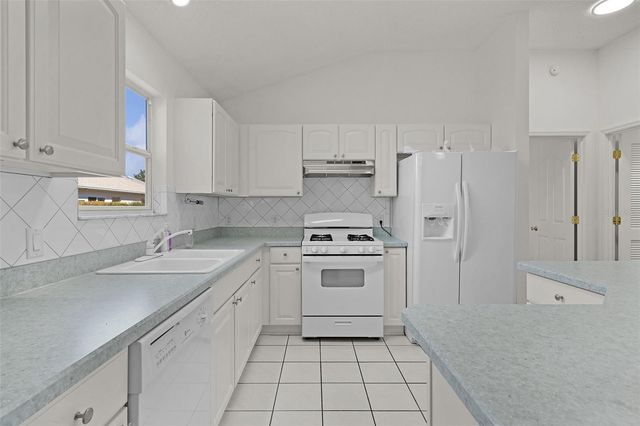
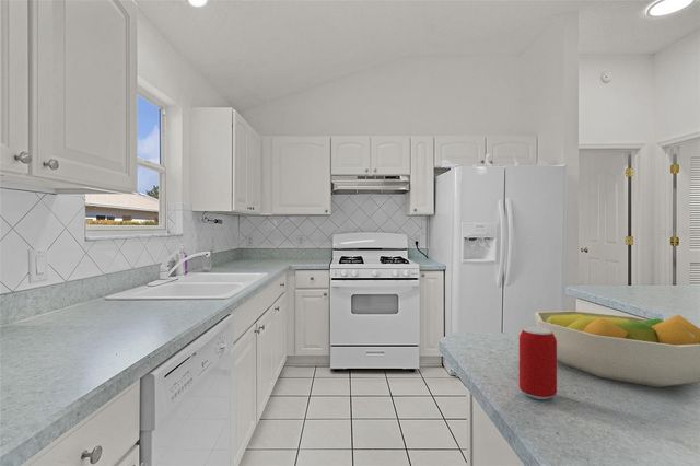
+ fruit bowl [534,310,700,388]
+ beverage can [518,326,558,400]
